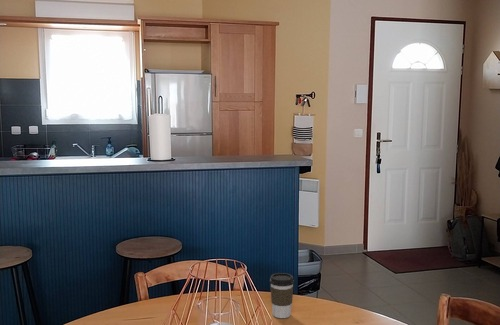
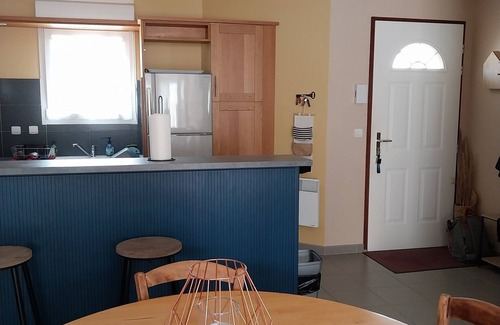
- coffee cup [269,272,295,319]
